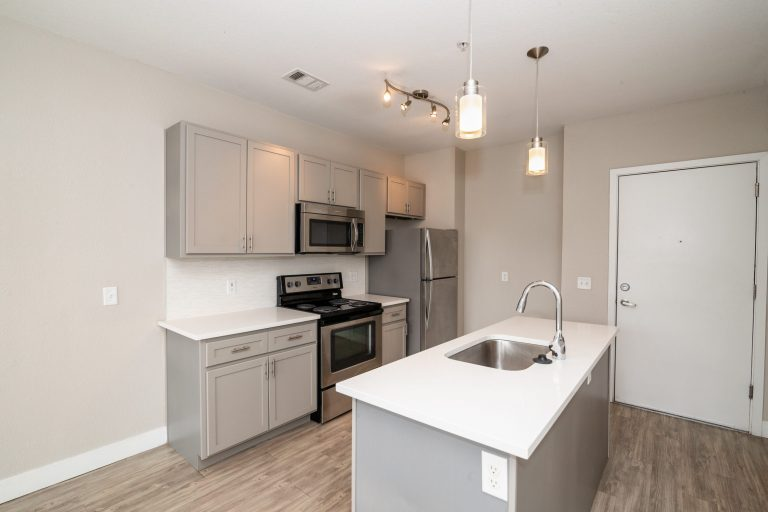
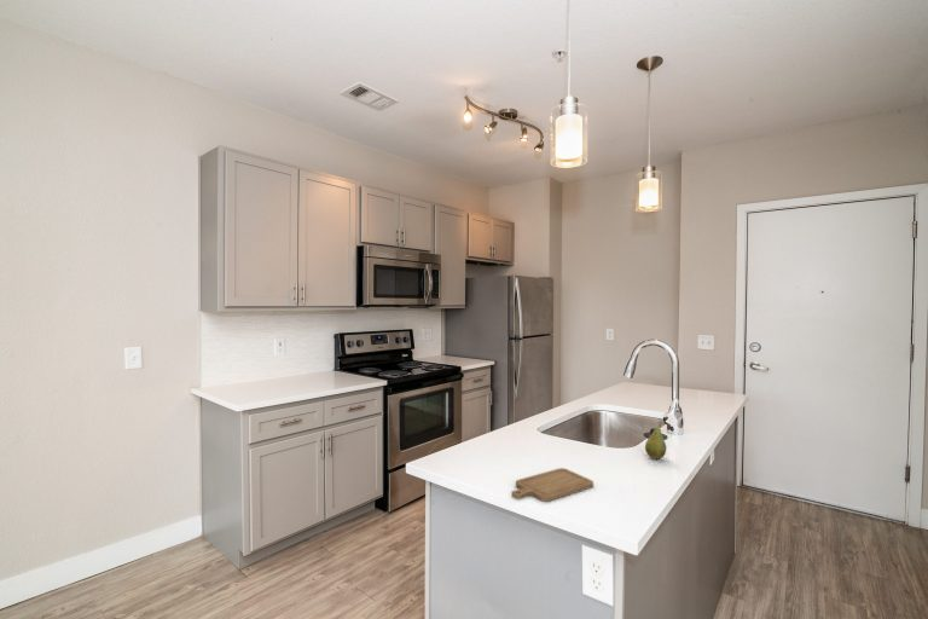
+ fruit [644,421,667,461]
+ chopping board [510,467,594,503]
